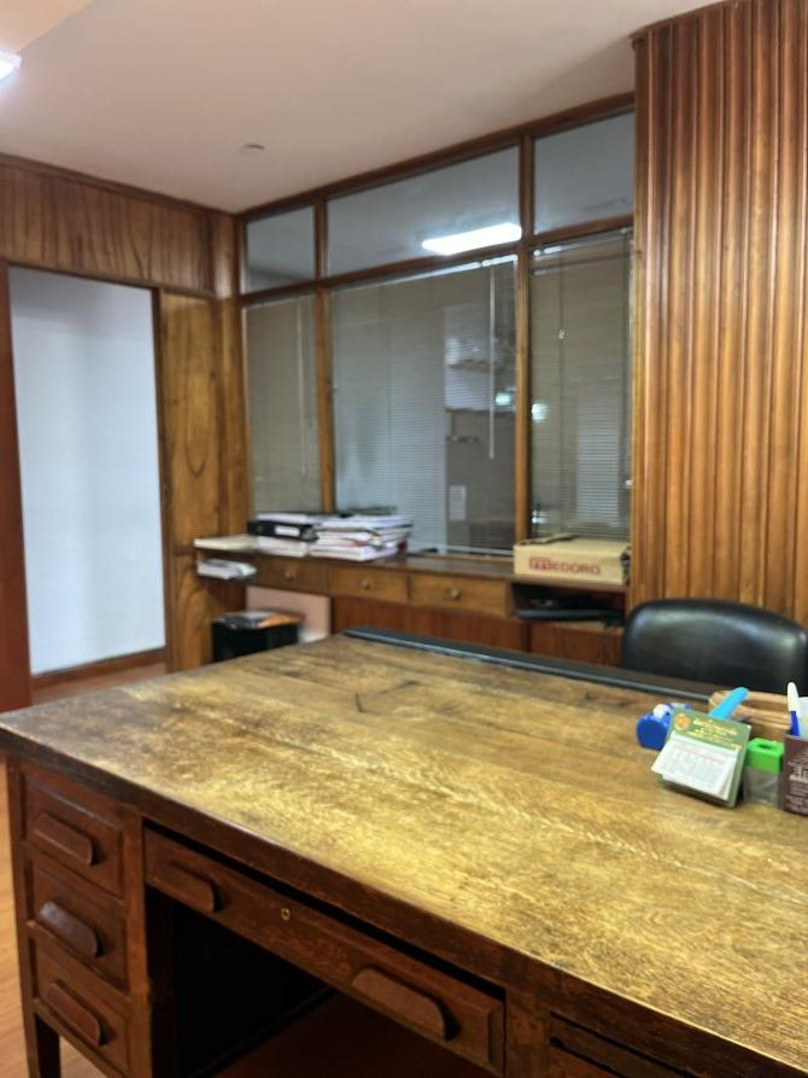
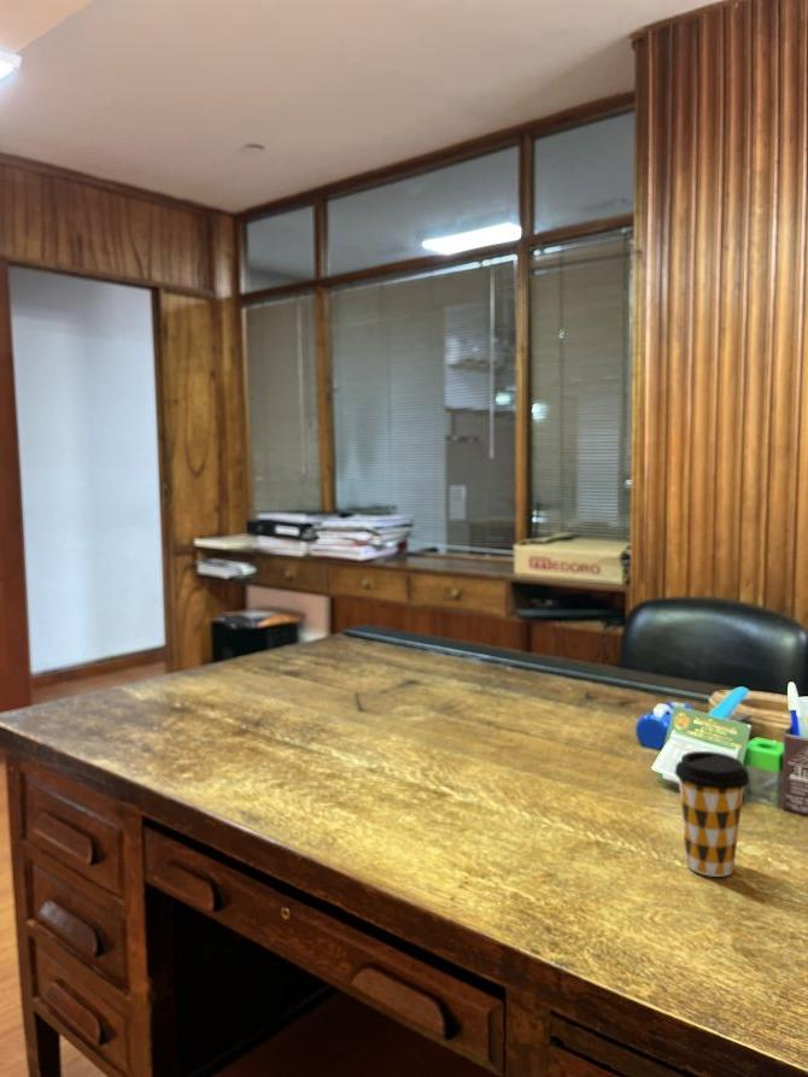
+ coffee cup [673,750,750,878]
